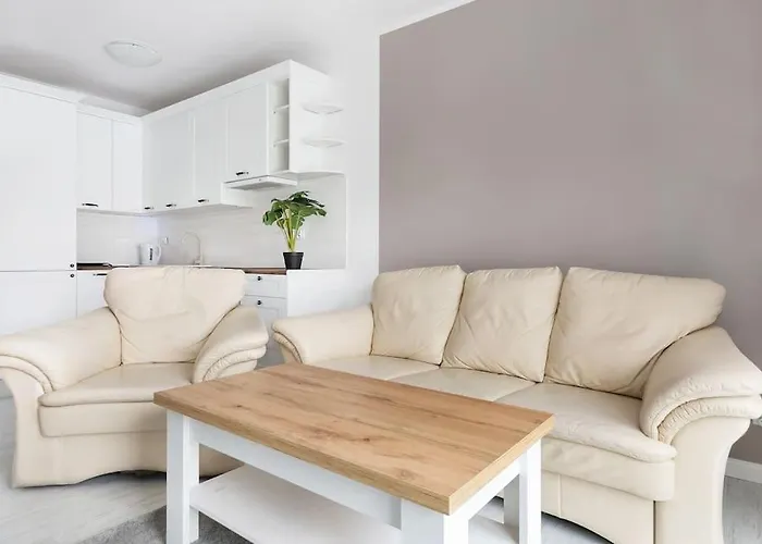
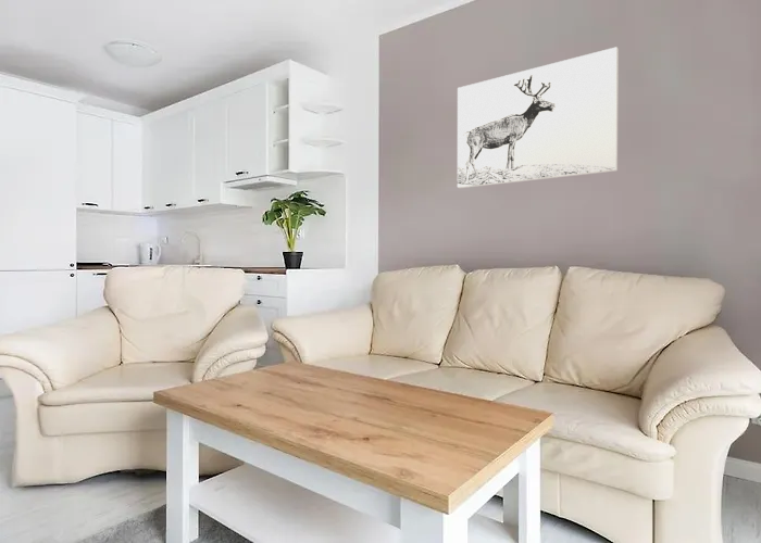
+ wall art [457,46,620,189]
